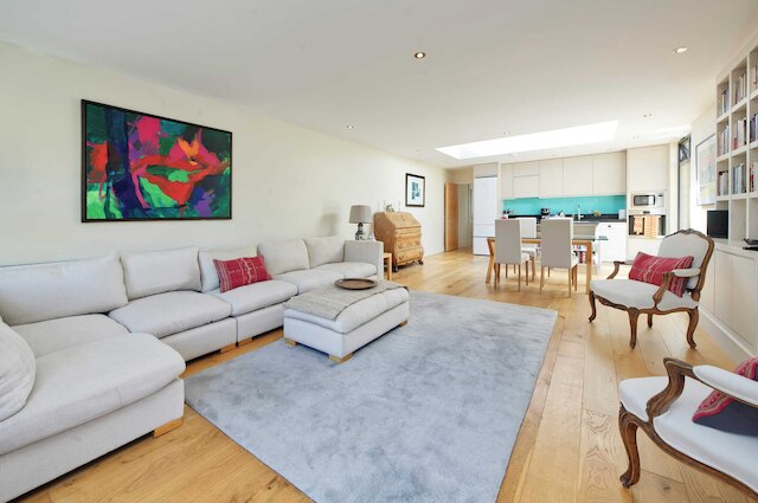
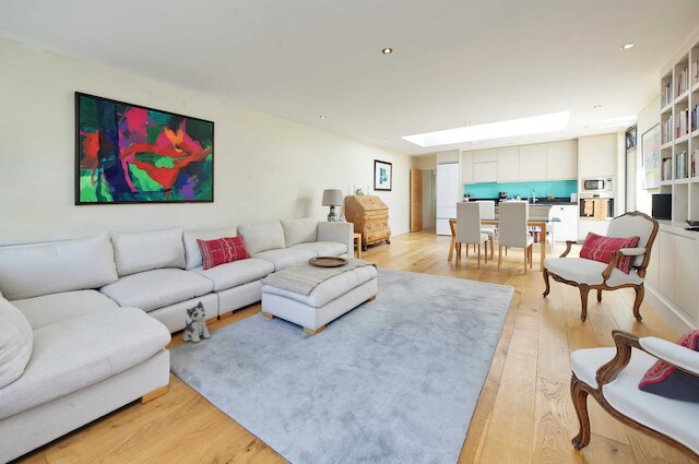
+ plush toy [182,300,212,343]
